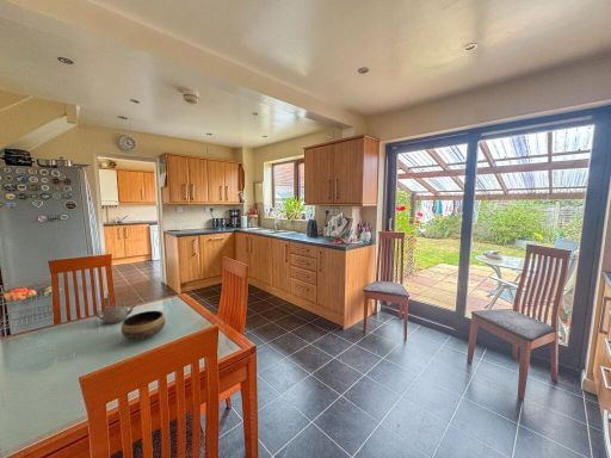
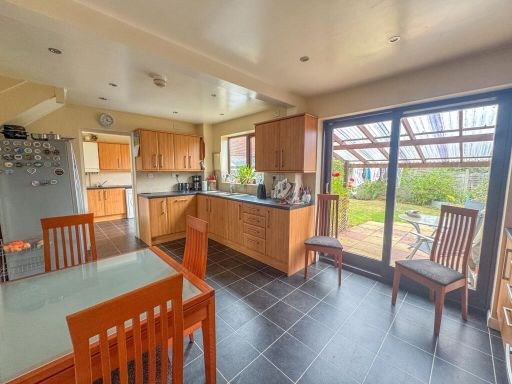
- bowl [121,310,166,341]
- teapot [94,303,136,324]
